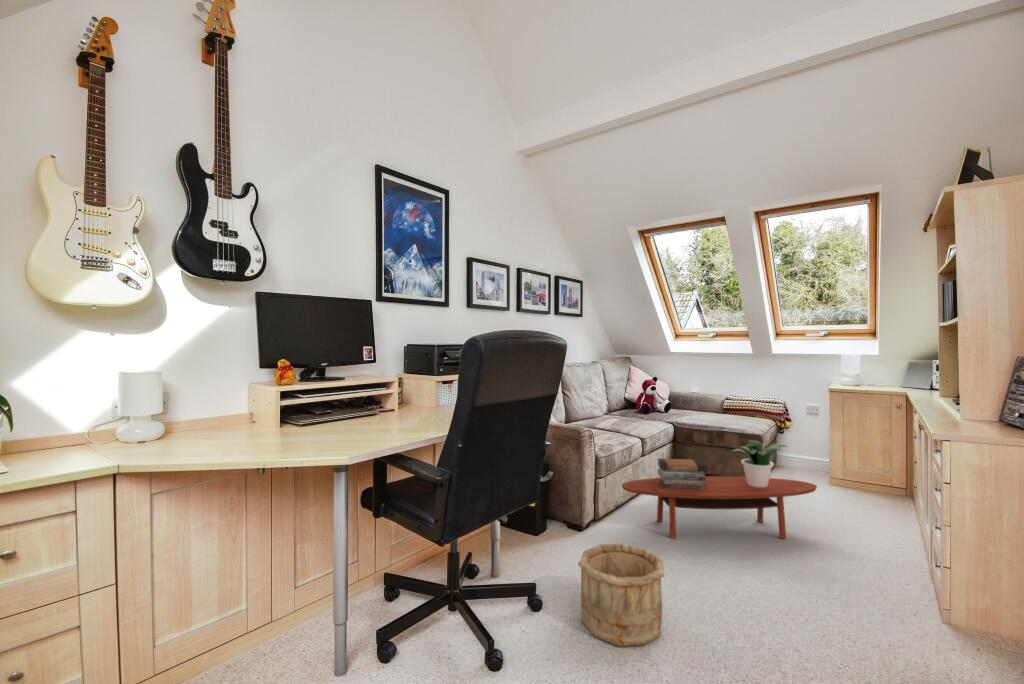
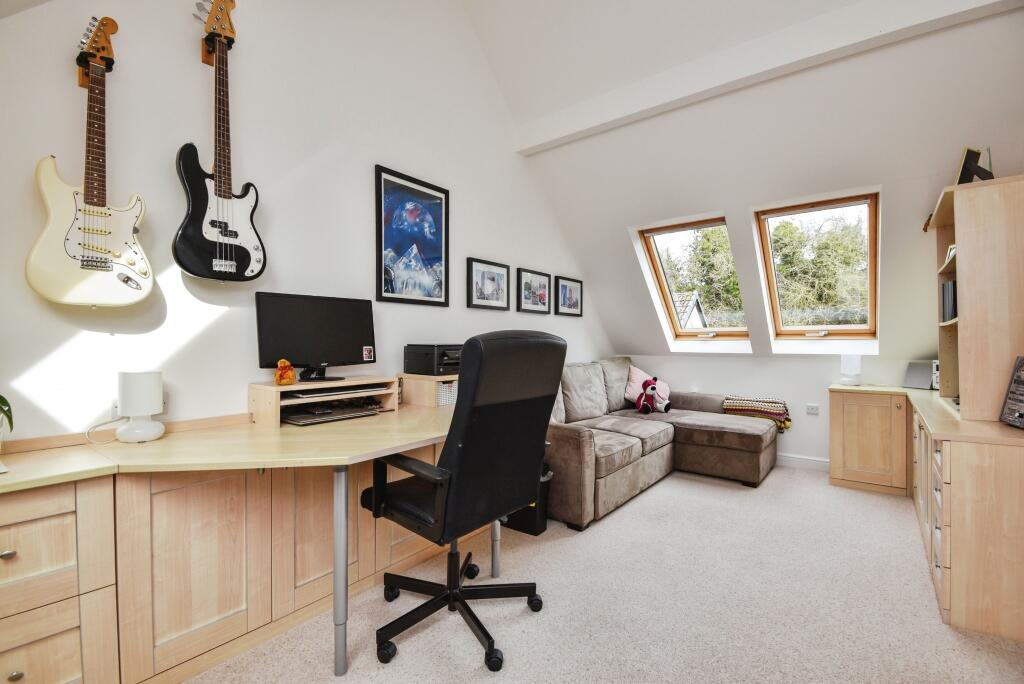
- book stack [656,458,708,490]
- potted plant [731,439,789,487]
- coffee table [621,475,818,540]
- wooden bucket [578,543,665,647]
